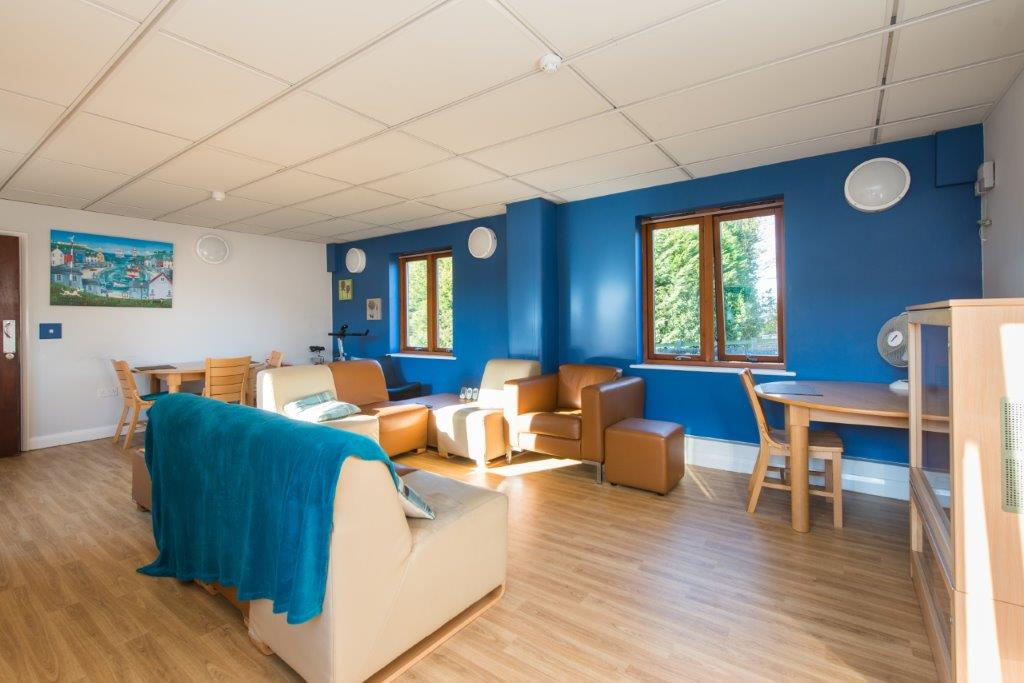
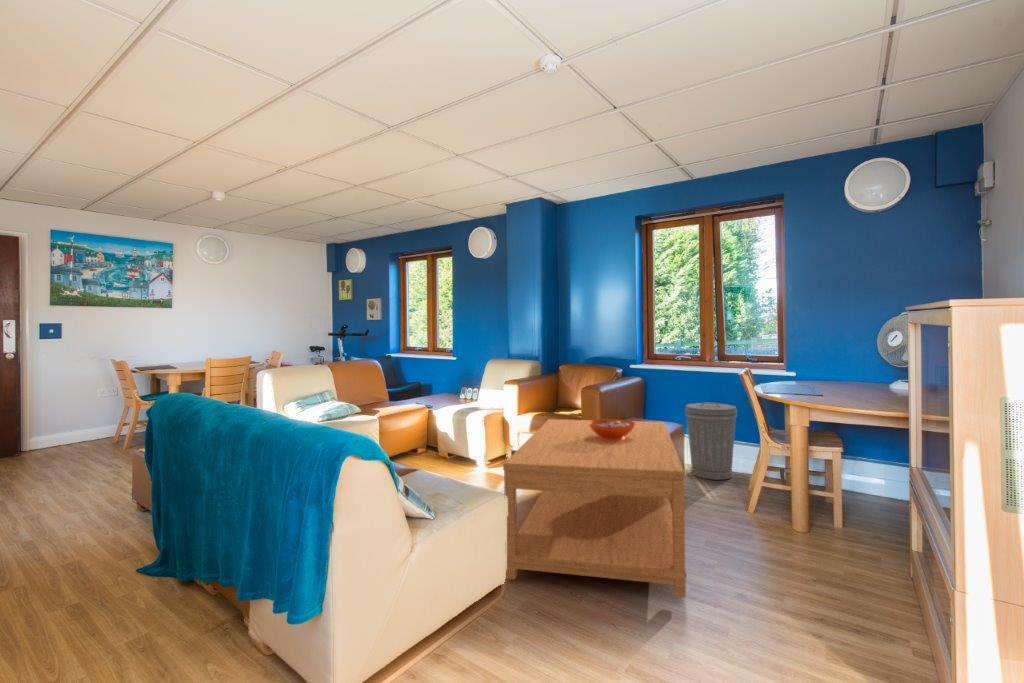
+ decorative bowl [589,418,635,440]
+ coffee table [502,418,687,599]
+ trash can [684,401,738,481]
